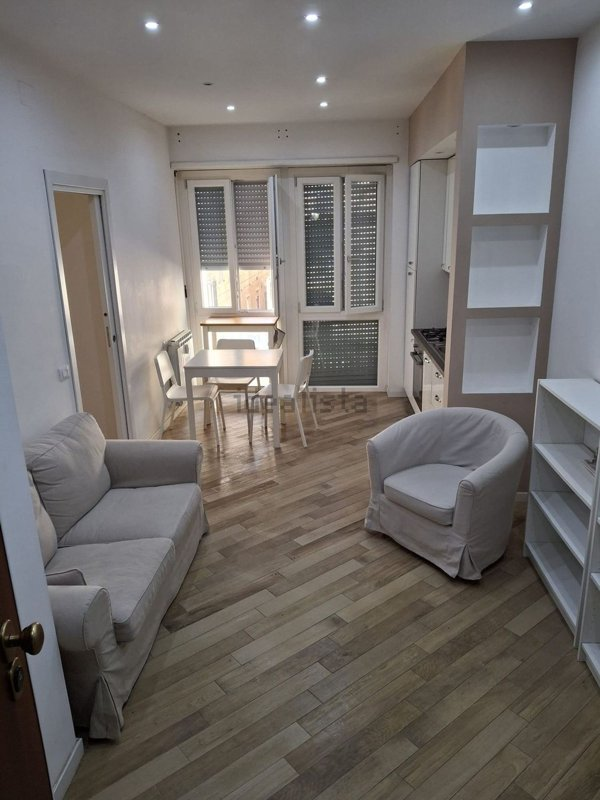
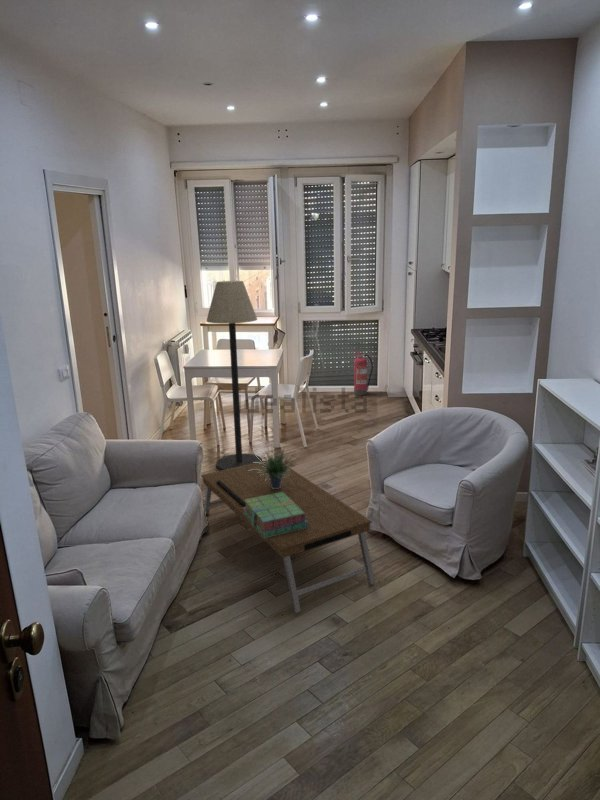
+ potted plant [248,444,297,489]
+ stack of books [243,492,308,538]
+ coffee table [200,459,376,614]
+ fire extinguisher [352,350,374,396]
+ floor lamp [205,280,263,471]
